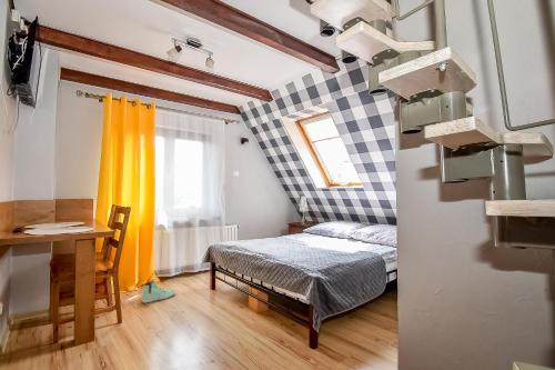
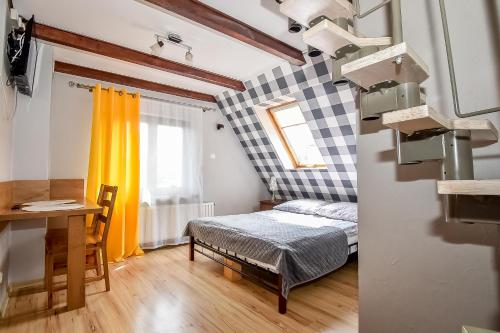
- sneaker [141,278,176,303]
